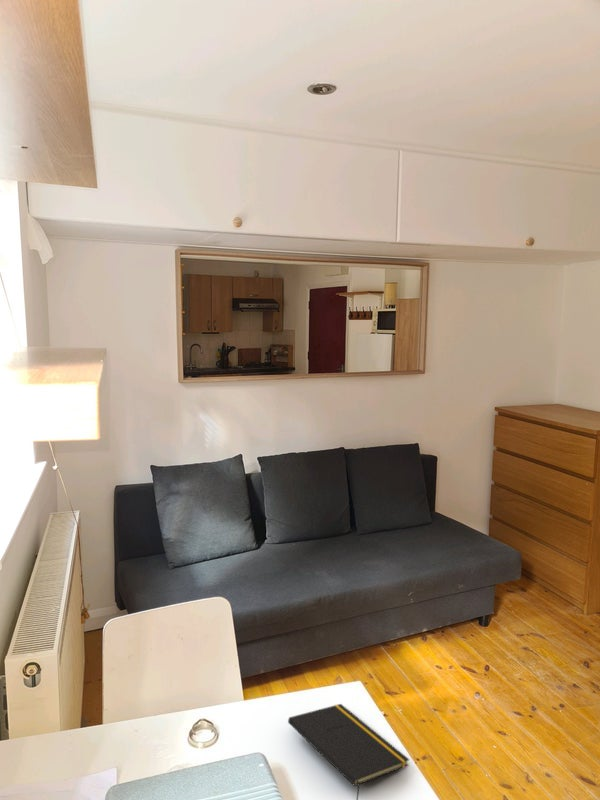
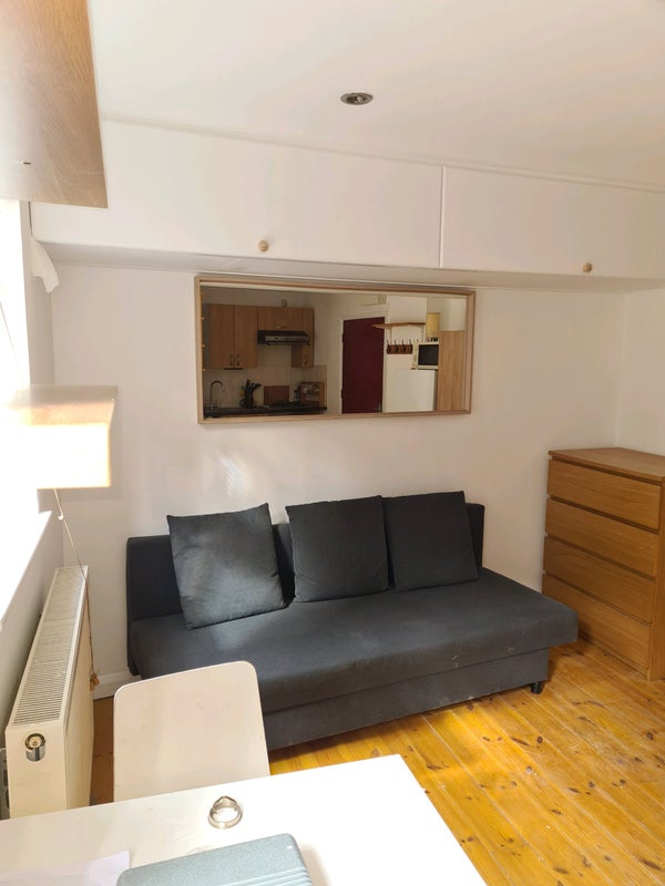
- notepad [287,703,410,800]
